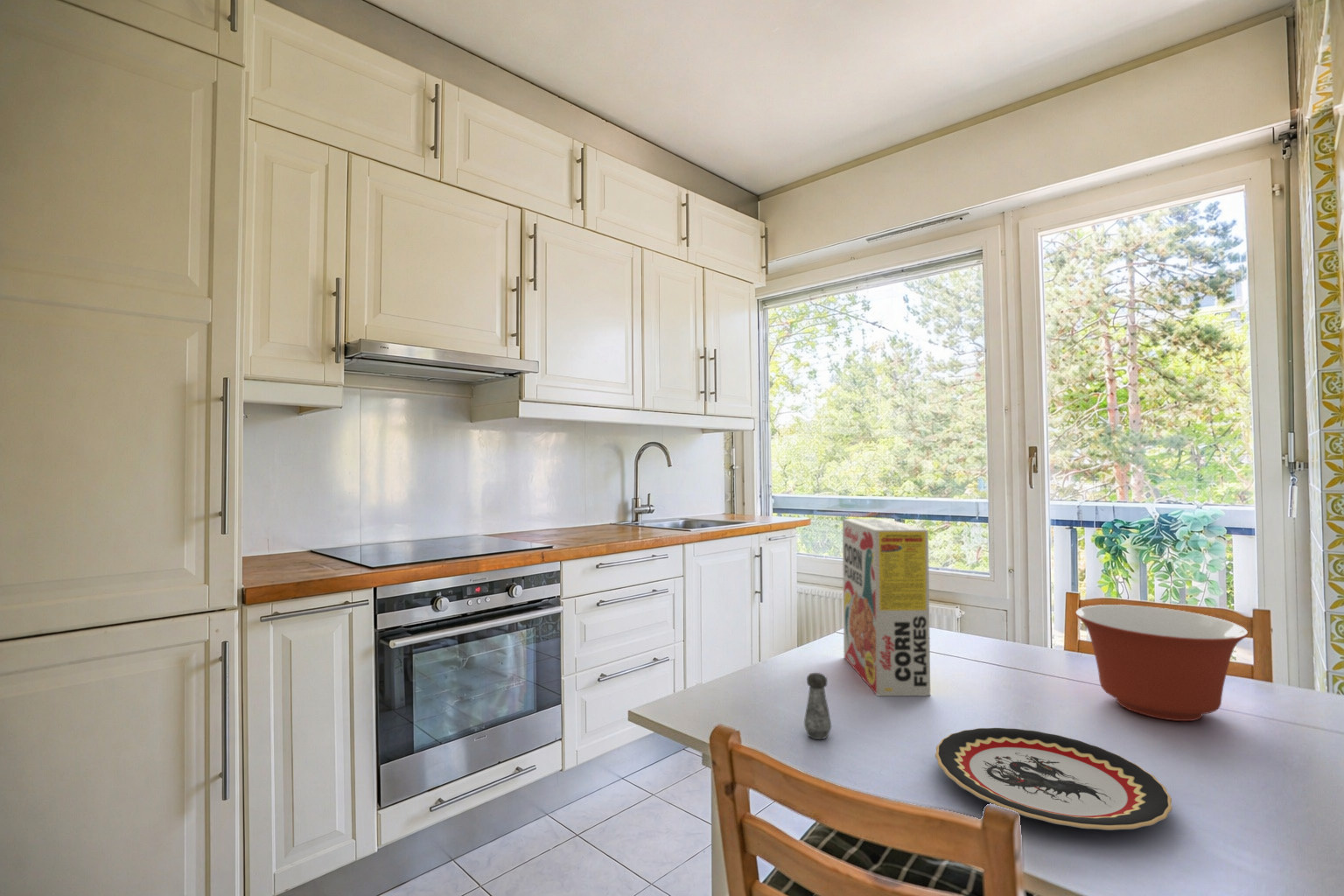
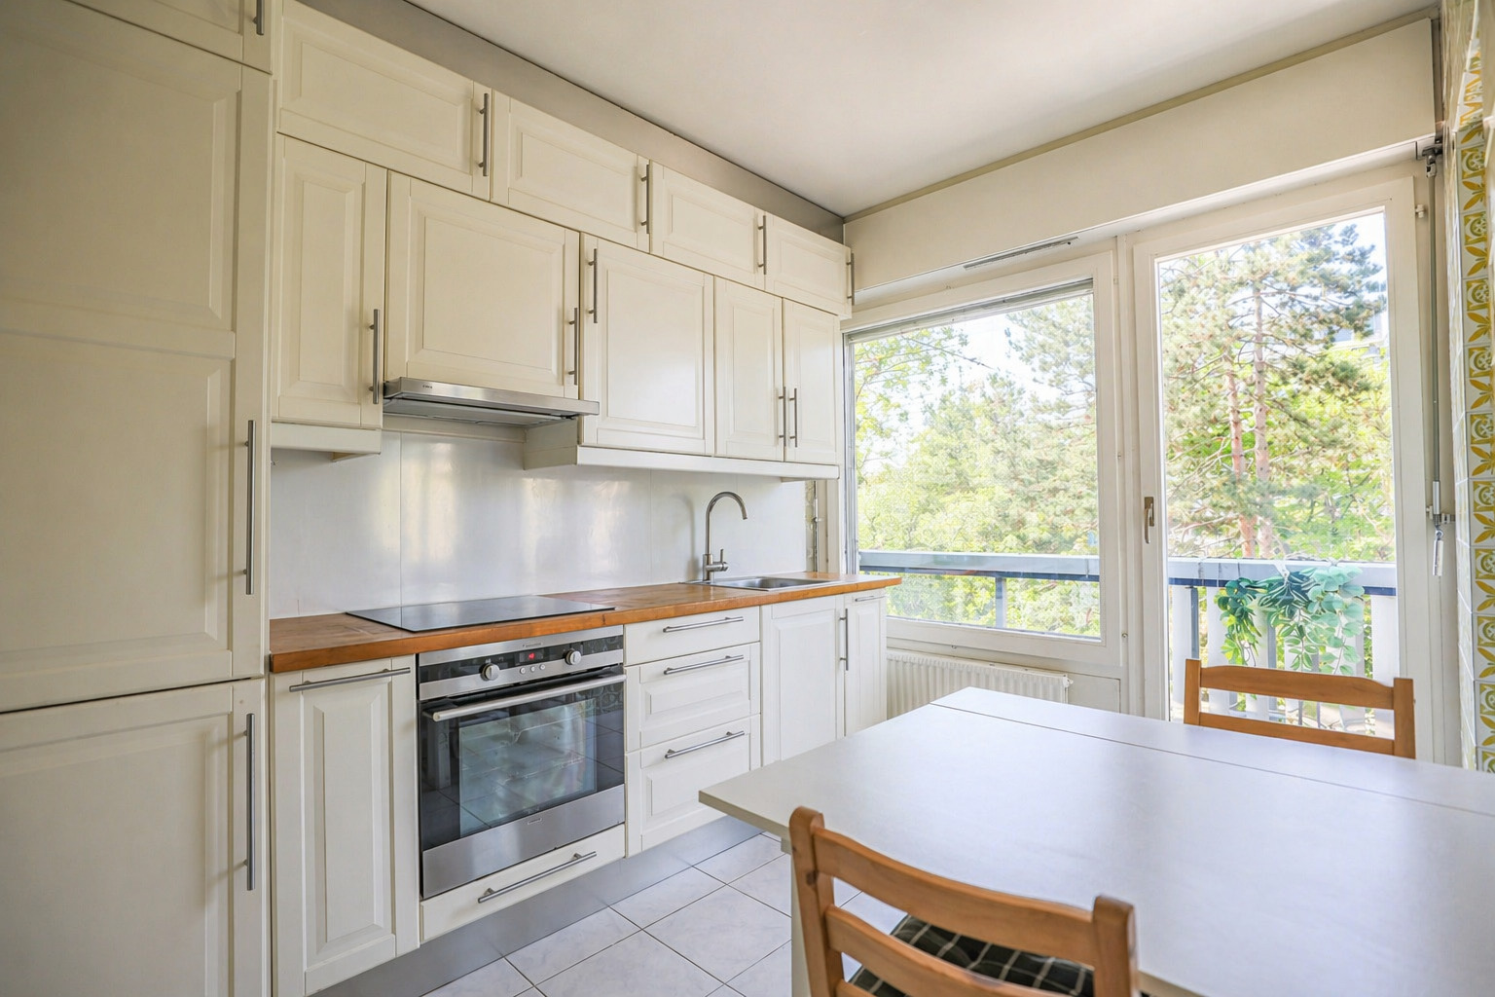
- plate [935,727,1173,831]
- salt shaker [803,672,832,740]
- cereal box [842,518,931,697]
- mixing bowl [1075,604,1250,722]
